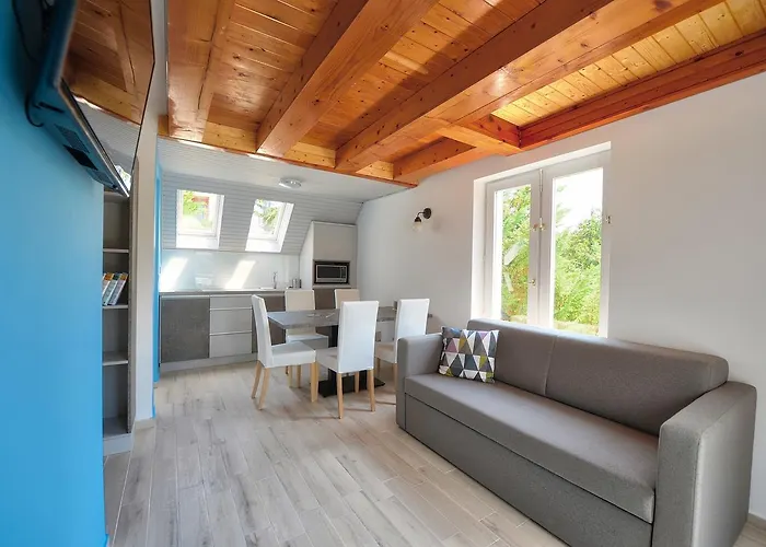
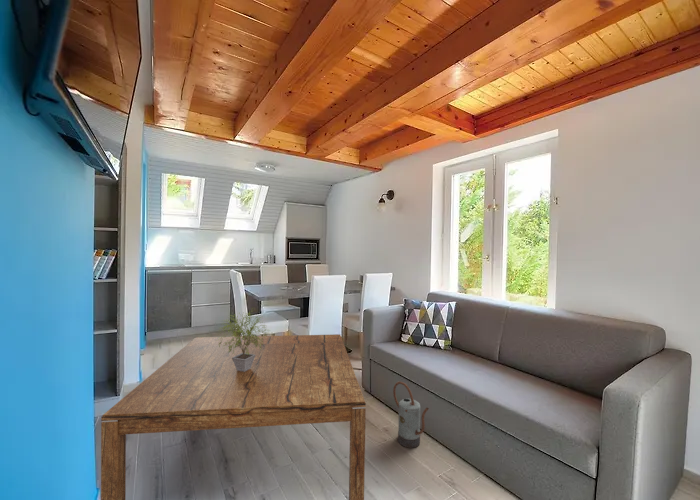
+ watering can [392,381,430,449]
+ coffee table [100,333,367,500]
+ potted plant [216,307,271,372]
